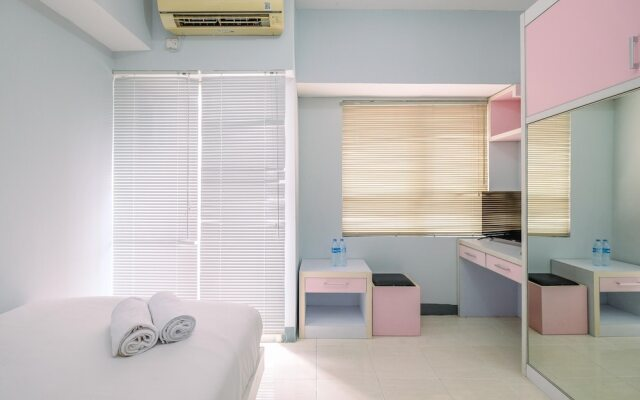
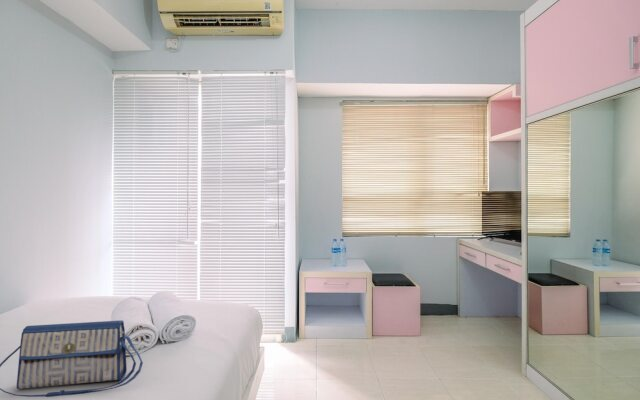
+ handbag [0,319,144,398]
